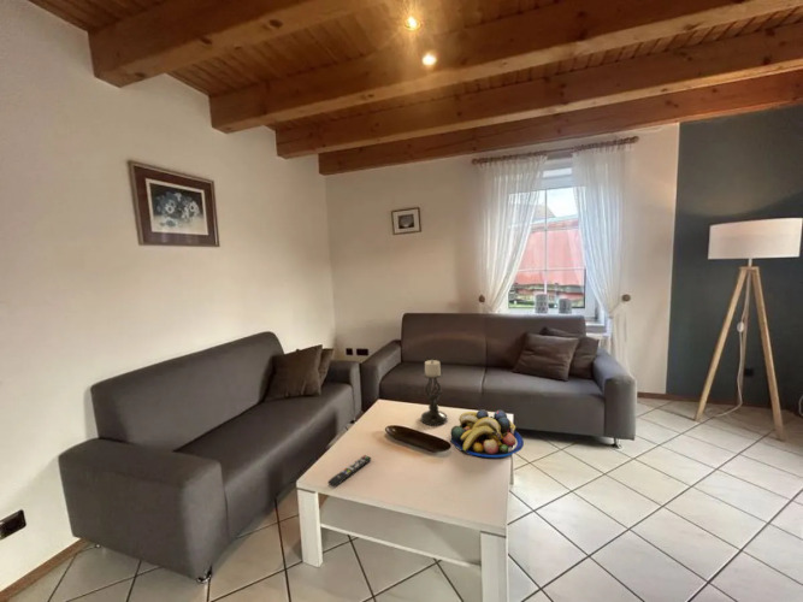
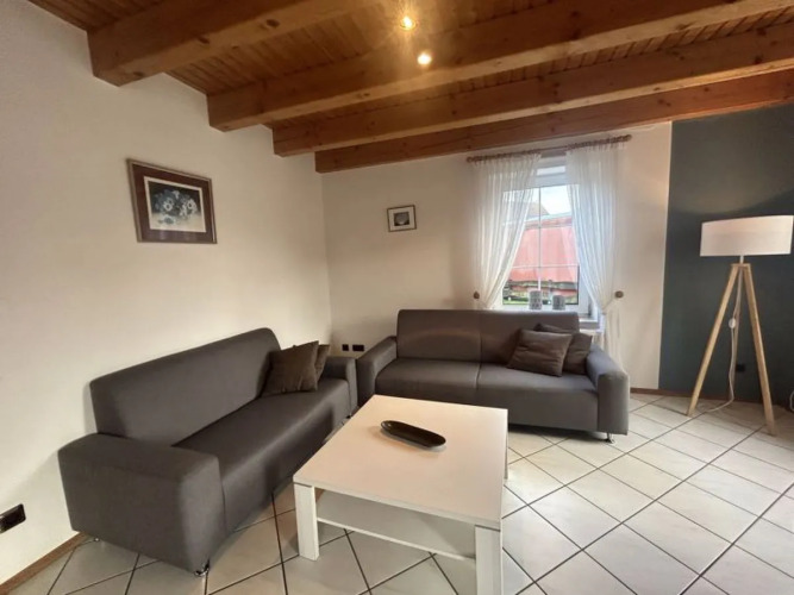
- candle holder [420,359,448,426]
- fruit bowl [449,408,525,459]
- remote control [326,454,372,489]
